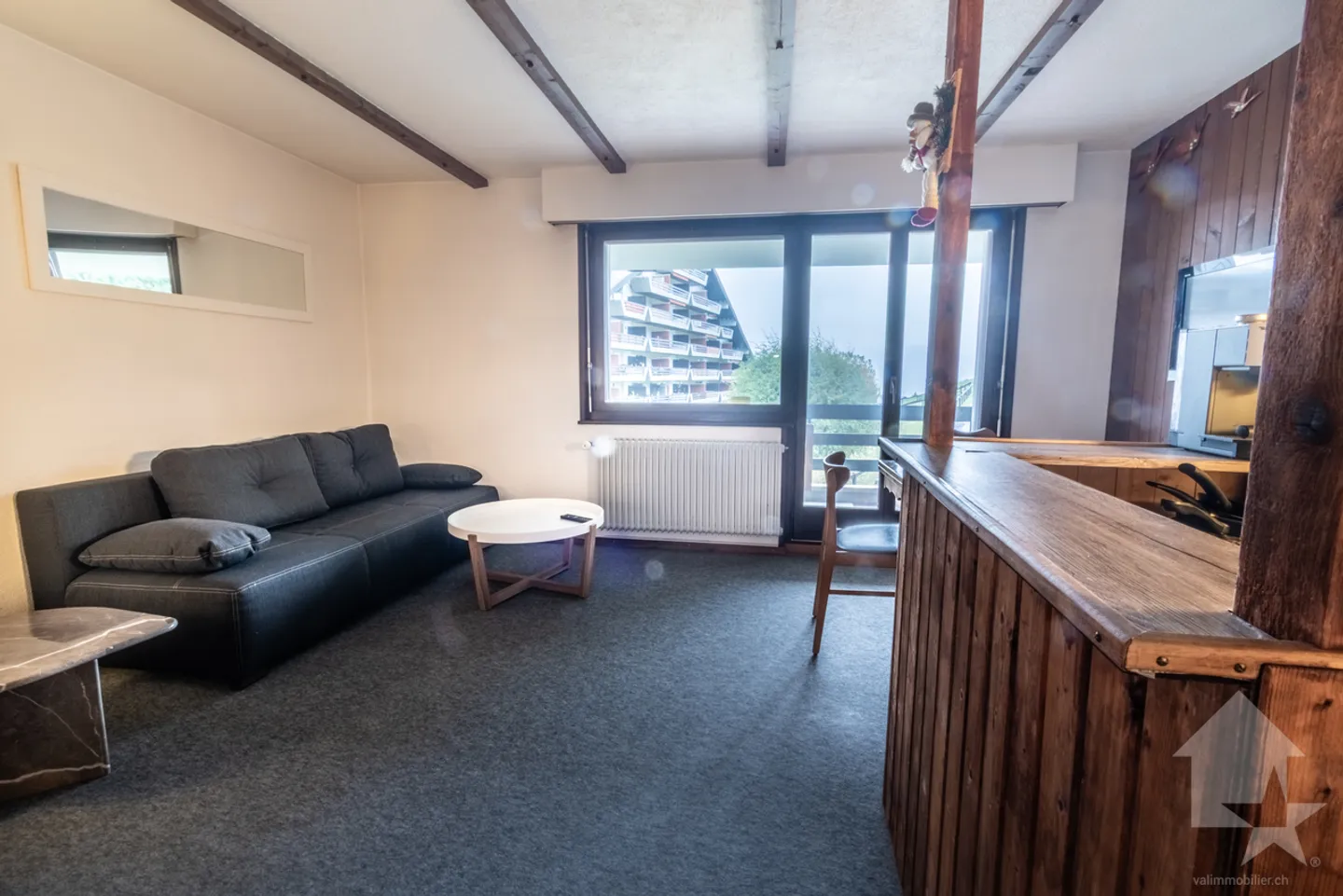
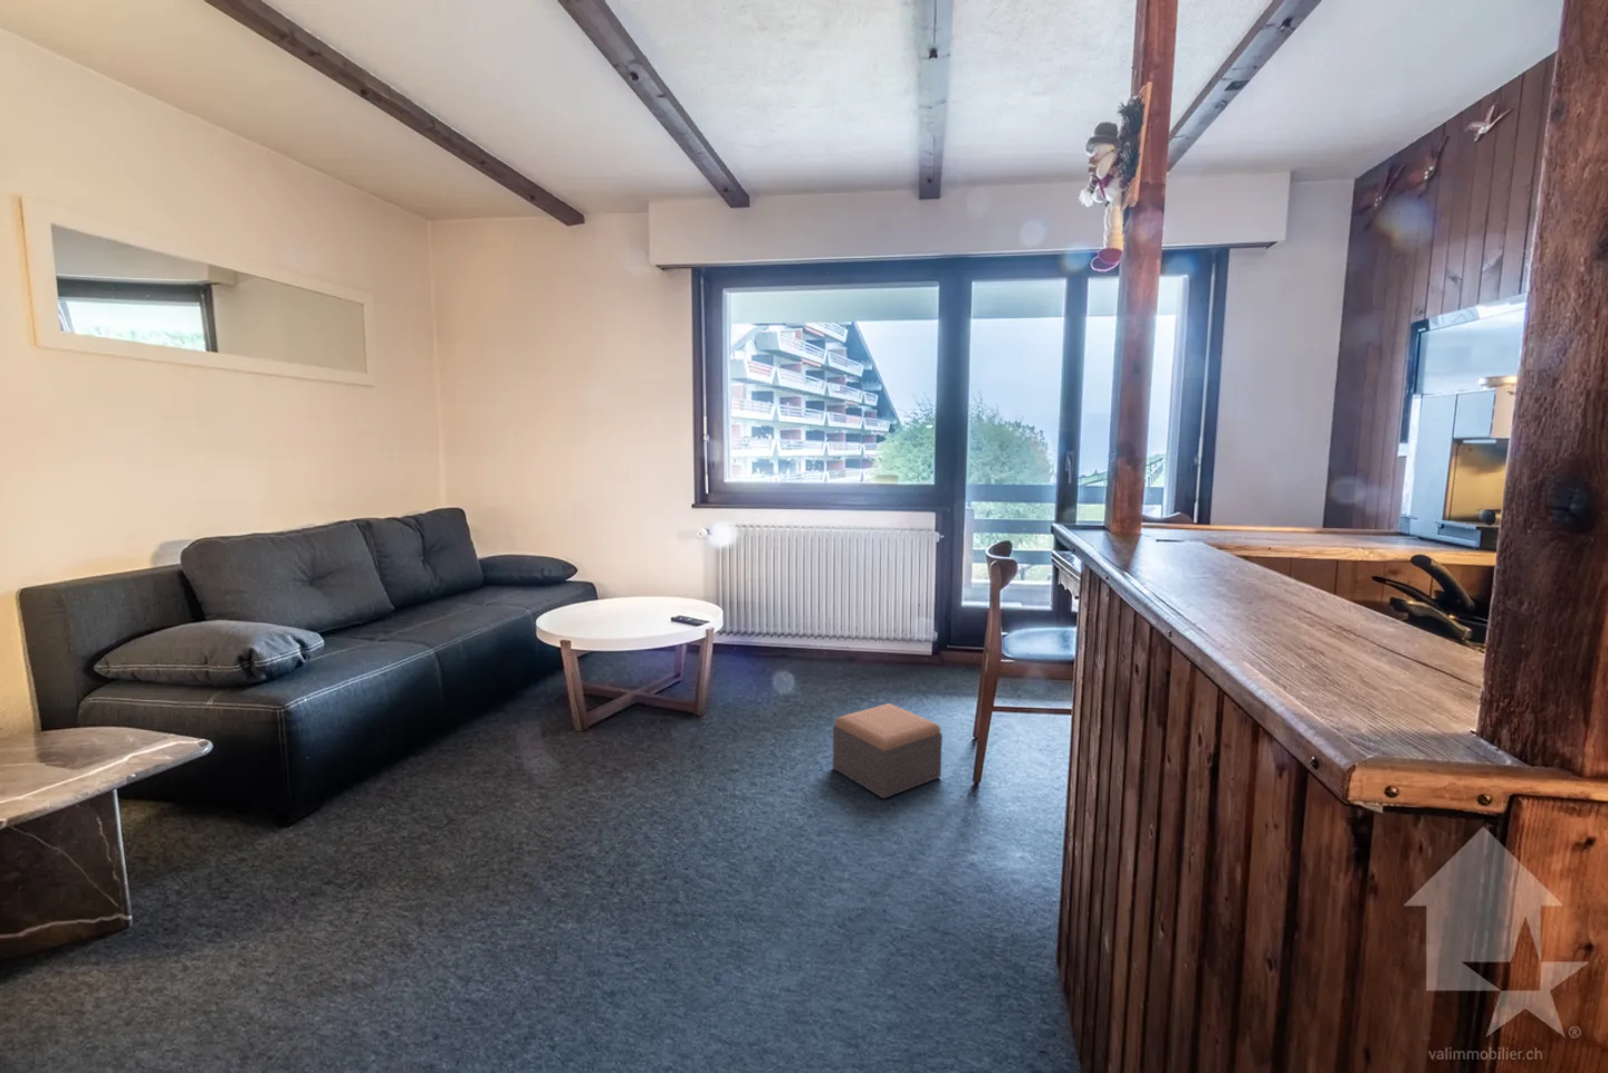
+ footstool [832,702,943,800]
